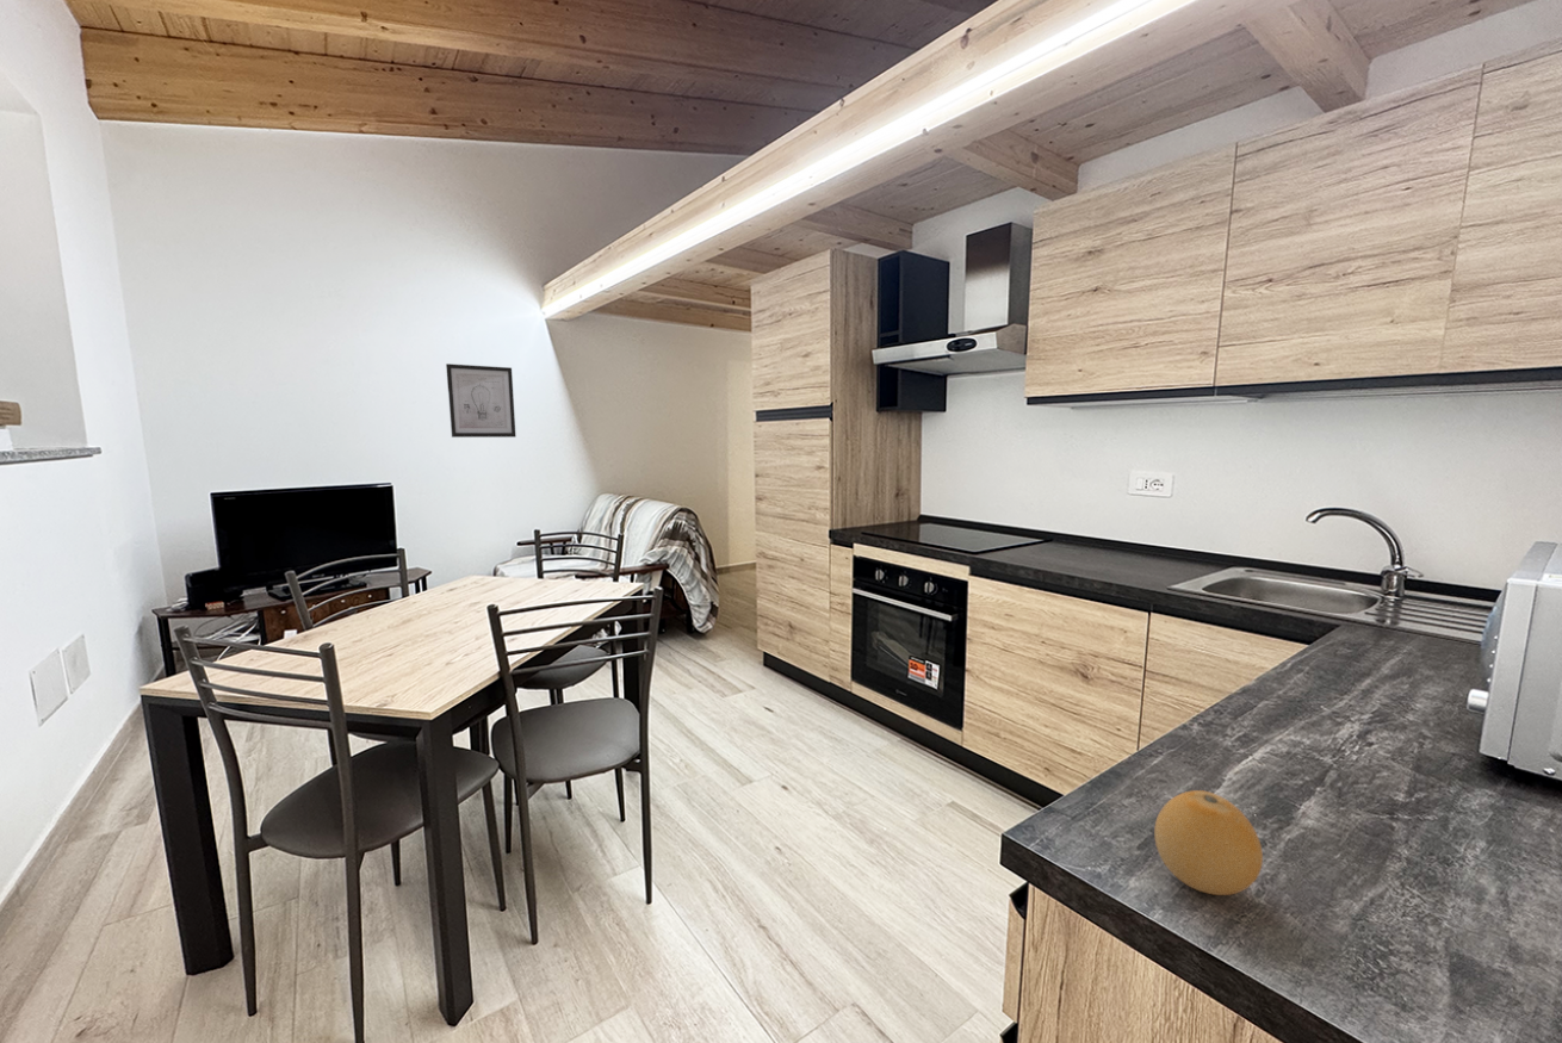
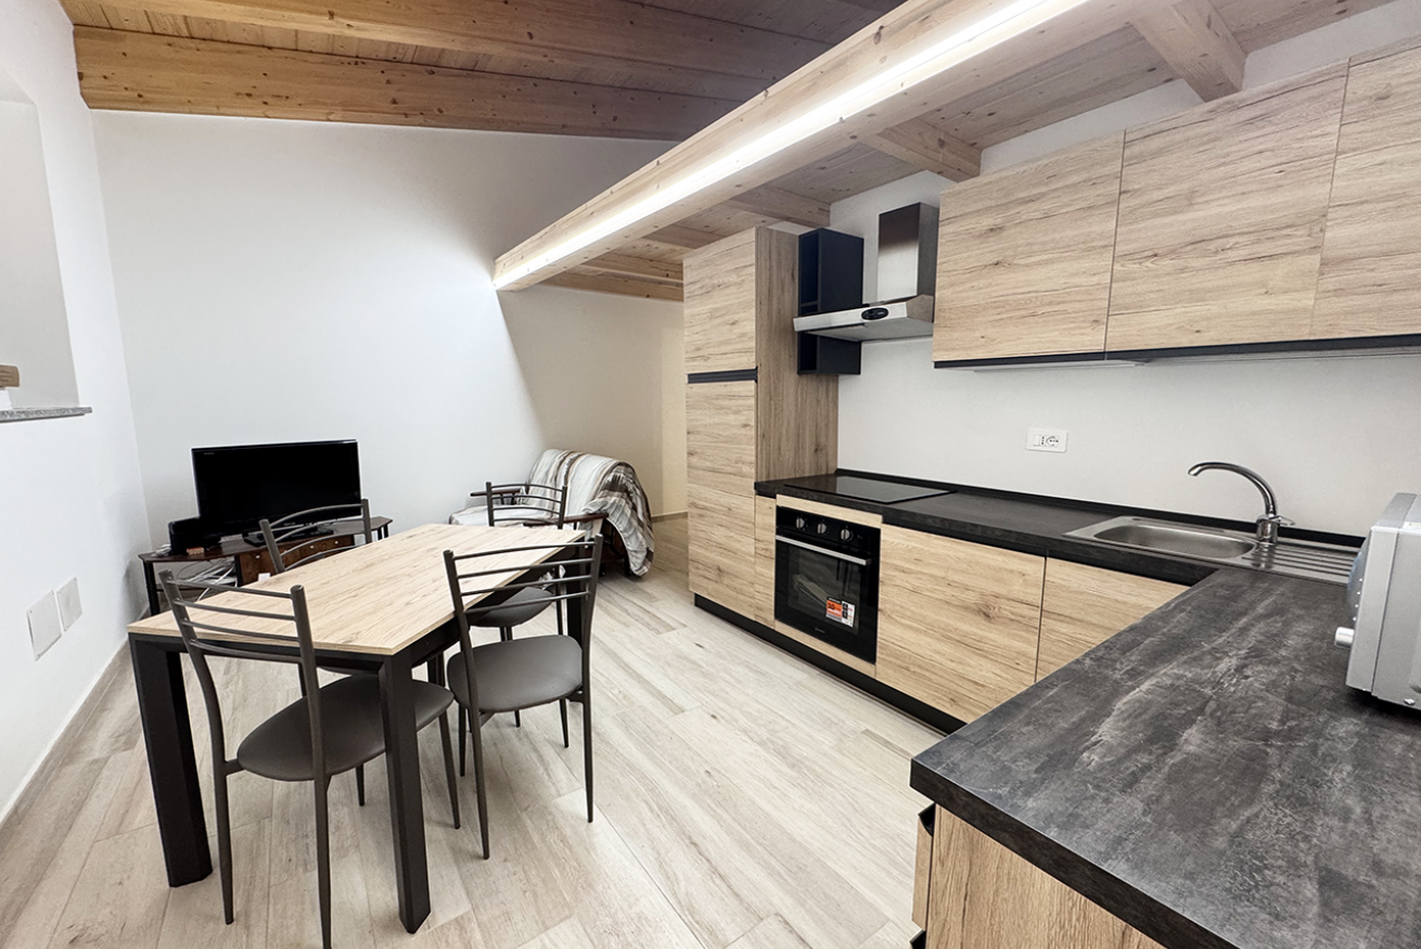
- wall art [445,362,517,439]
- fruit [1153,789,1264,896]
